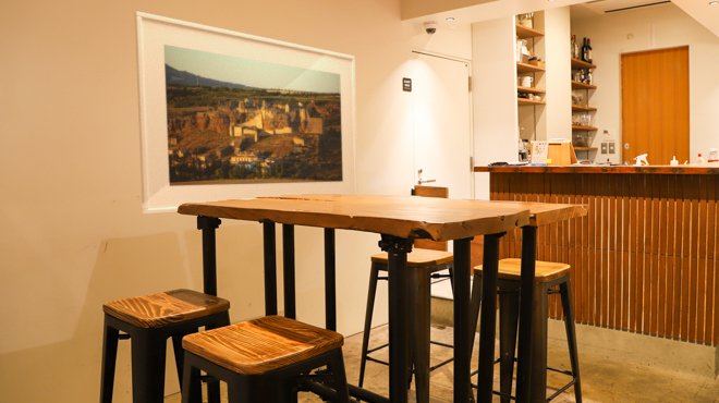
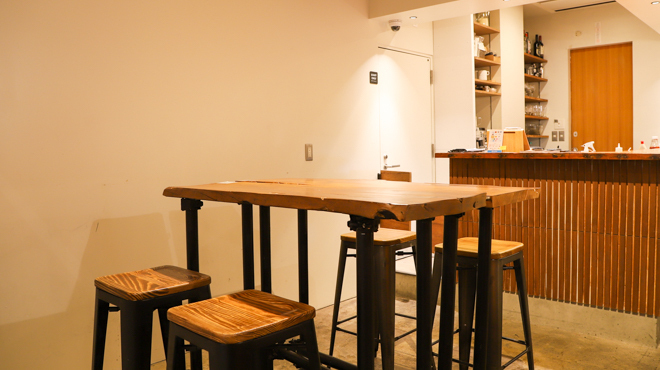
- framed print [133,10,360,216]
